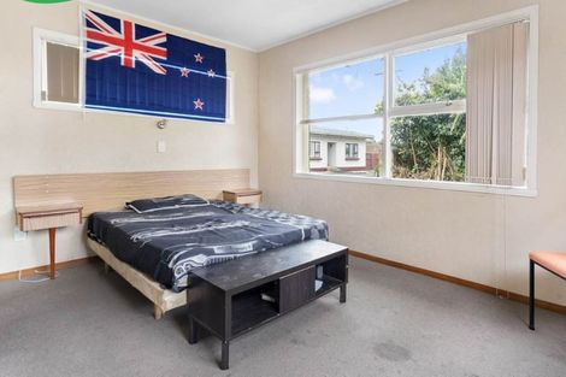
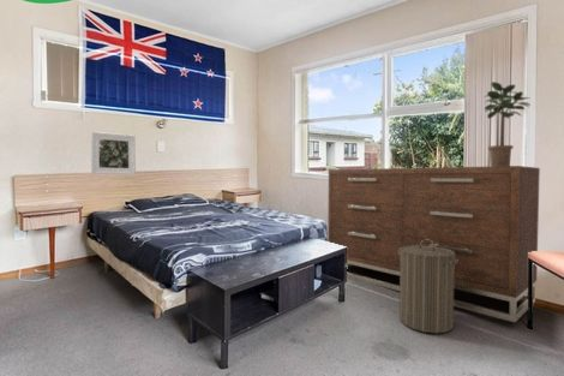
+ laundry hamper [398,239,458,334]
+ dresser [326,165,541,323]
+ potted plant [484,80,533,167]
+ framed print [90,131,137,175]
